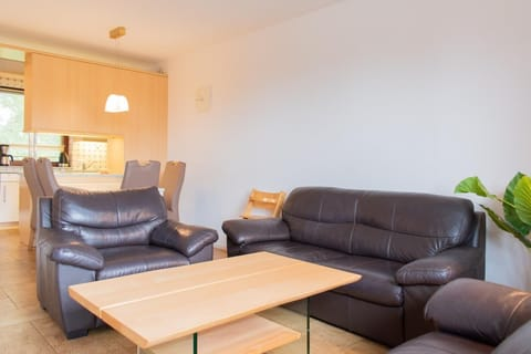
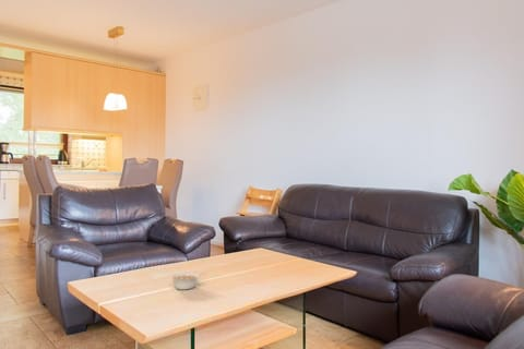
+ legume [170,272,205,291]
